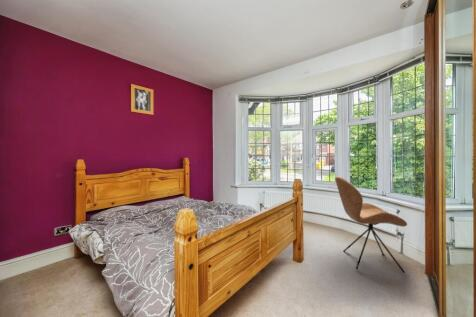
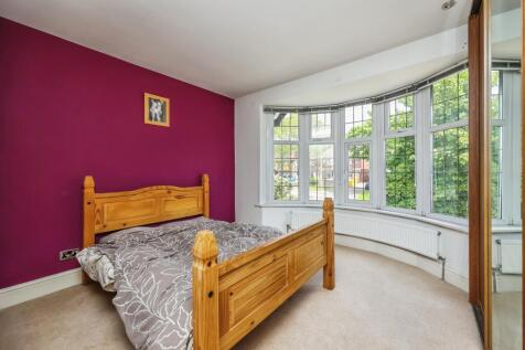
- chair [334,175,408,274]
